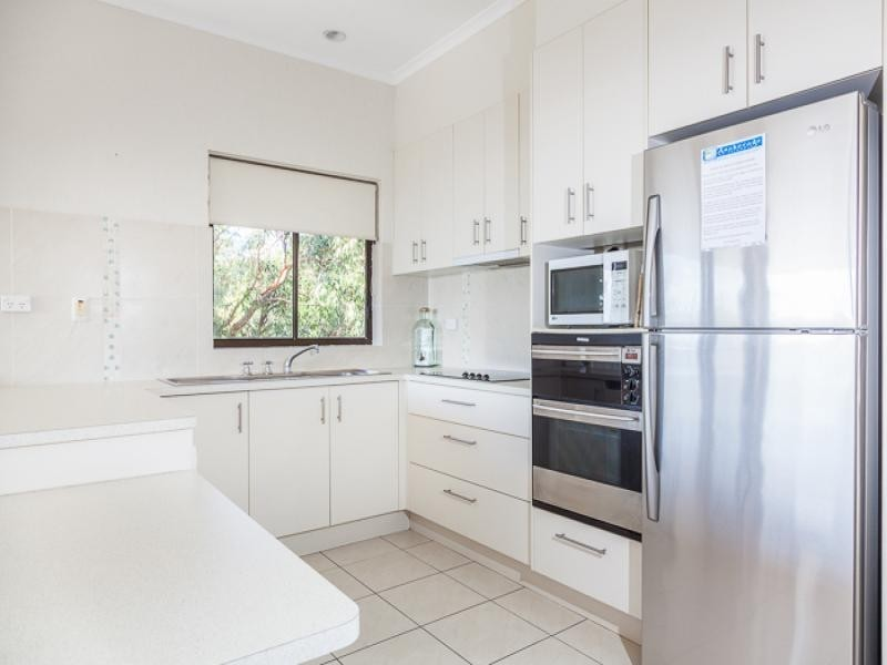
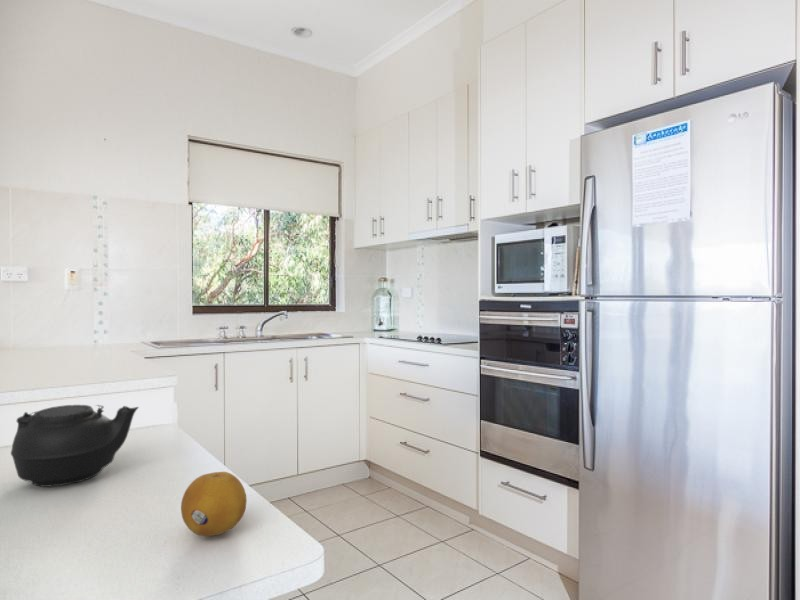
+ fruit [180,471,248,537]
+ teapot [10,404,140,488]
